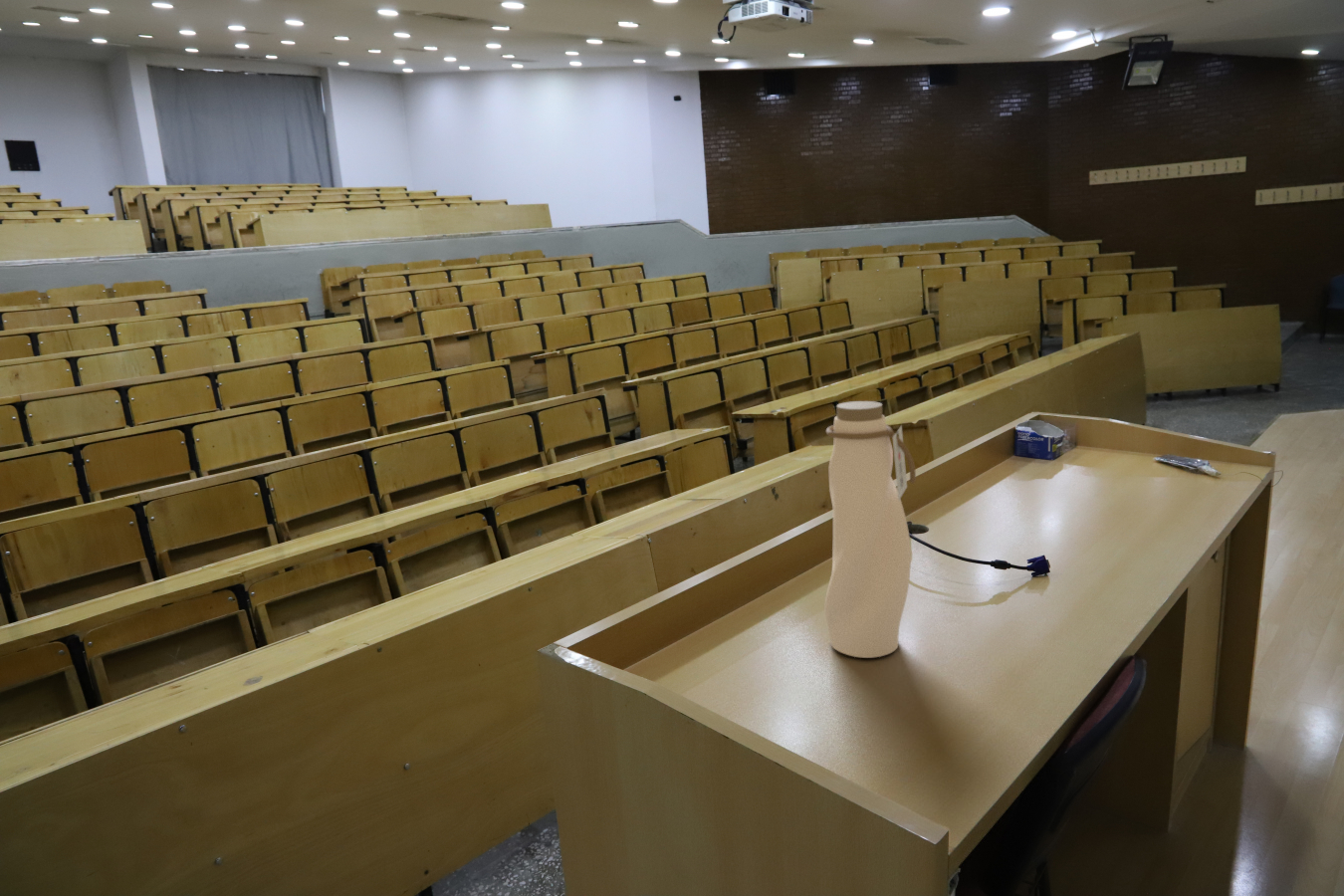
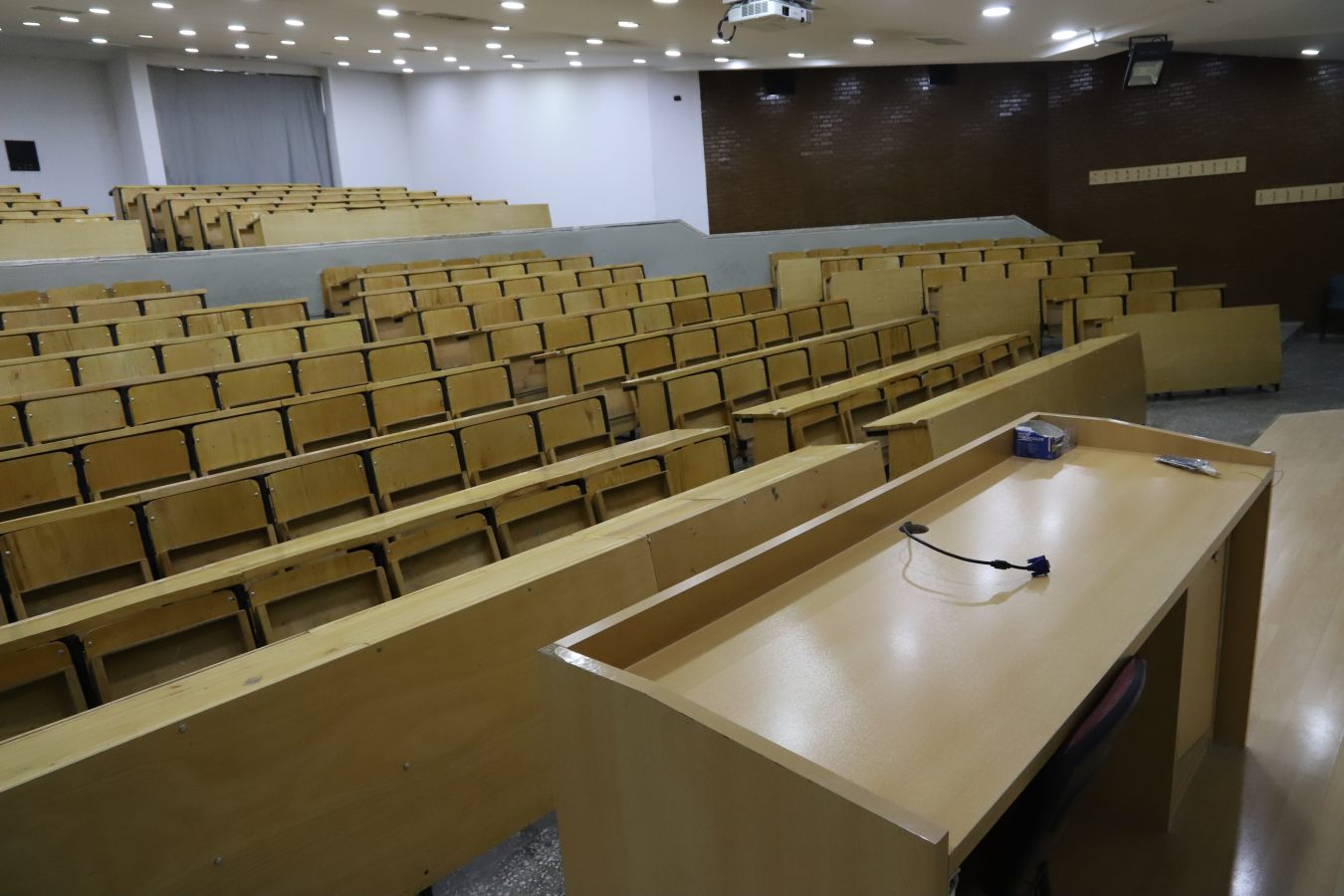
- water bottle [823,400,917,659]
